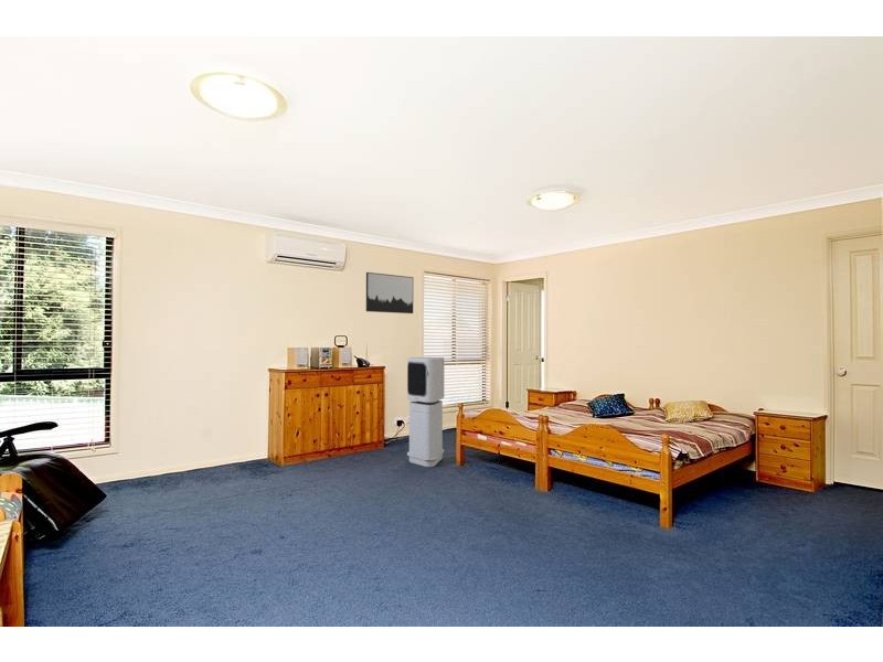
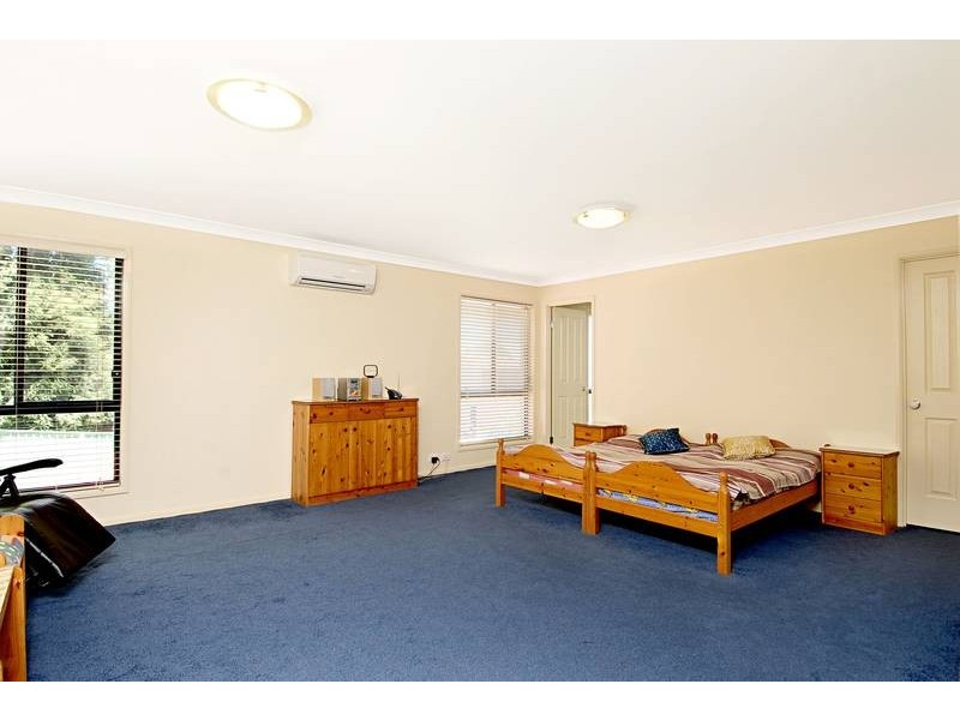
- air purifier [406,356,445,468]
- wall art [365,271,414,314]
